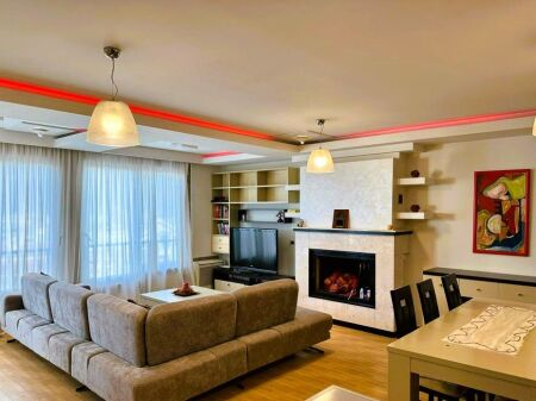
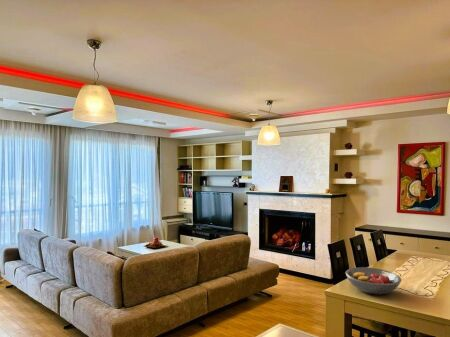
+ fruit bowl [344,266,403,295]
